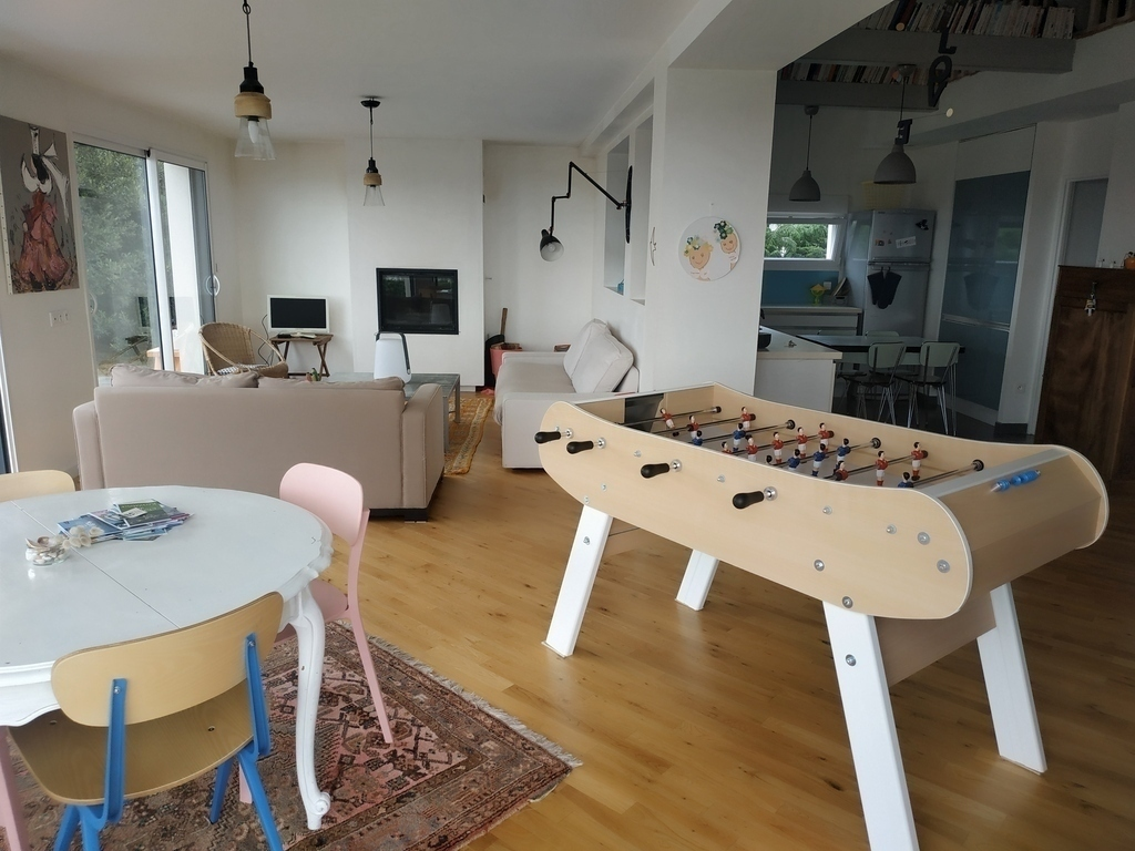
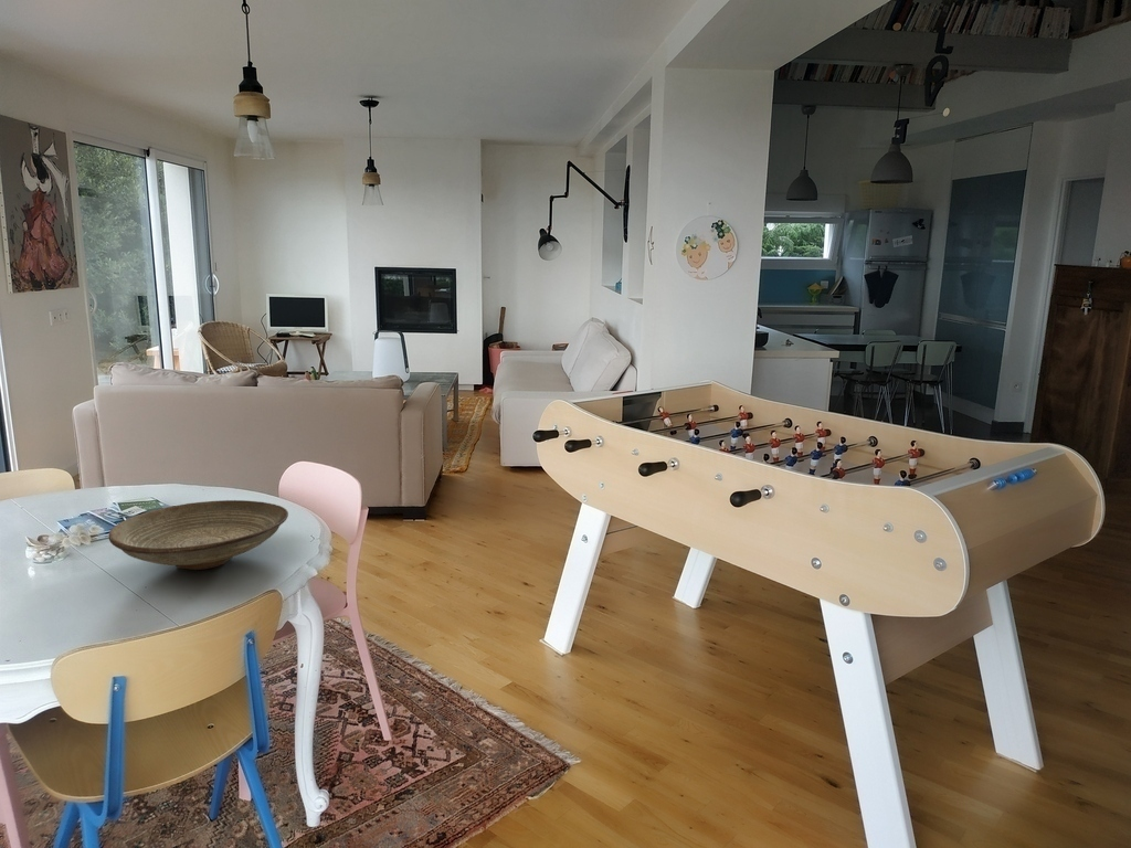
+ decorative bowl [108,499,289,571]
